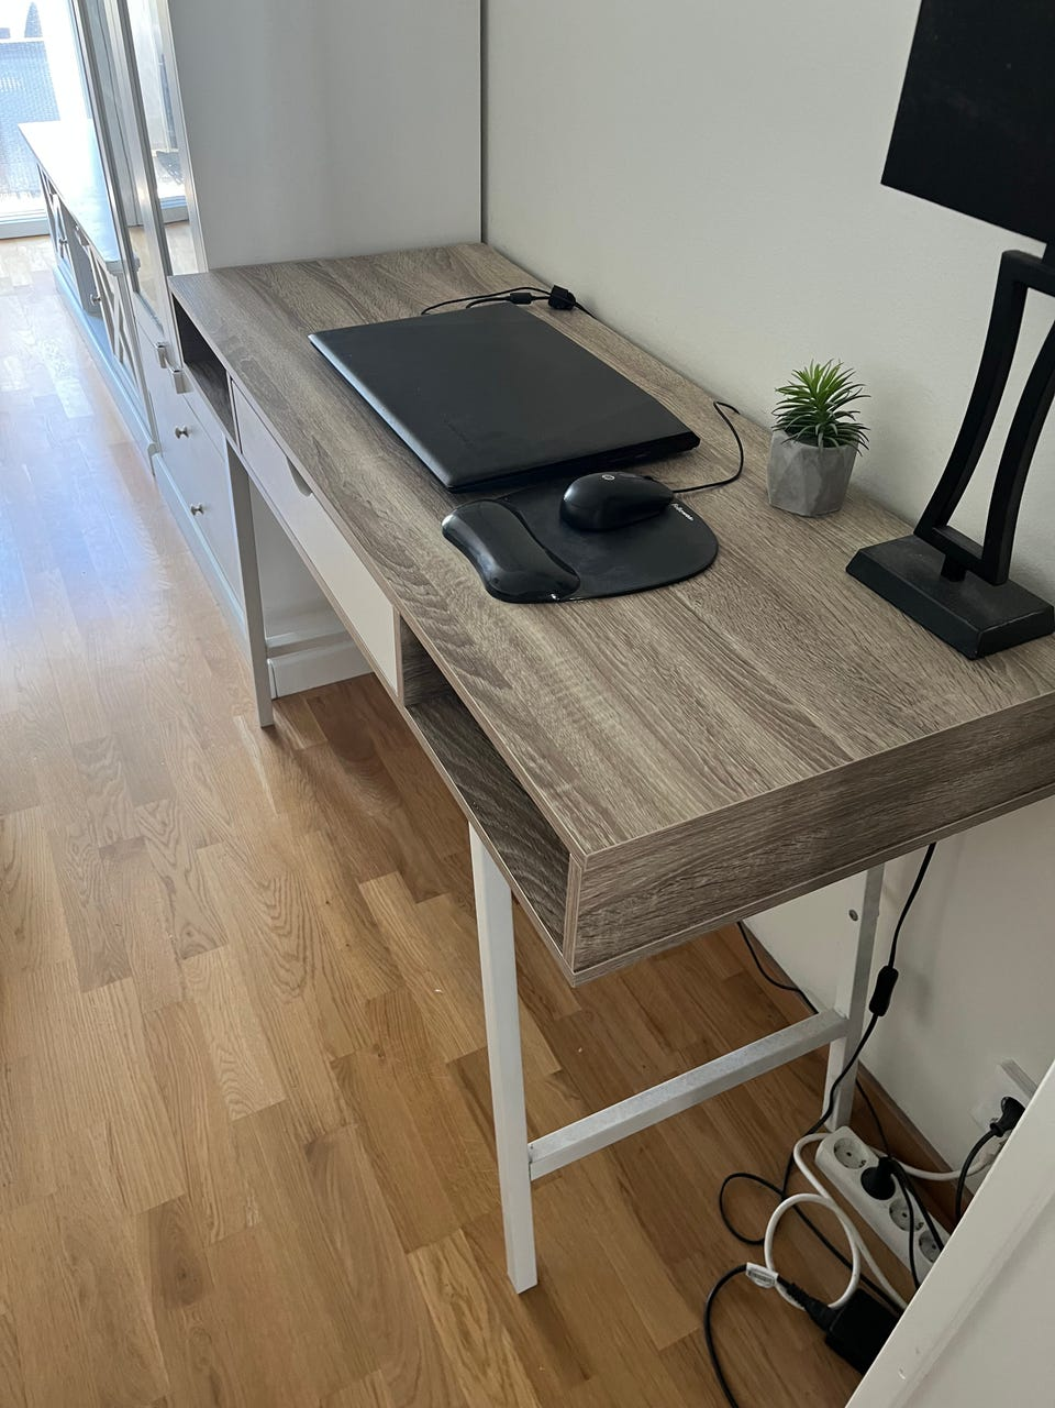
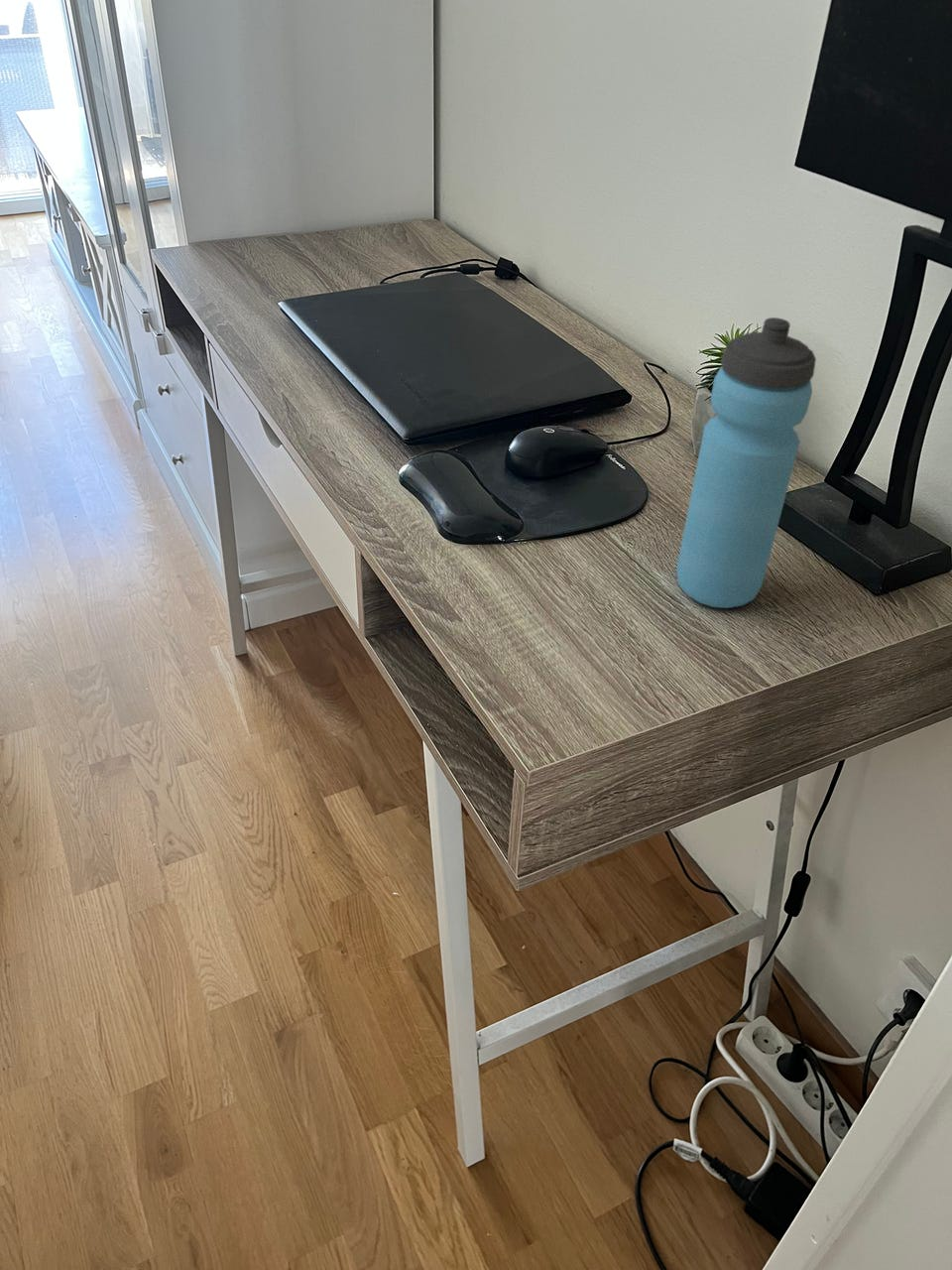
+ water bottle [675,317,817,609]
